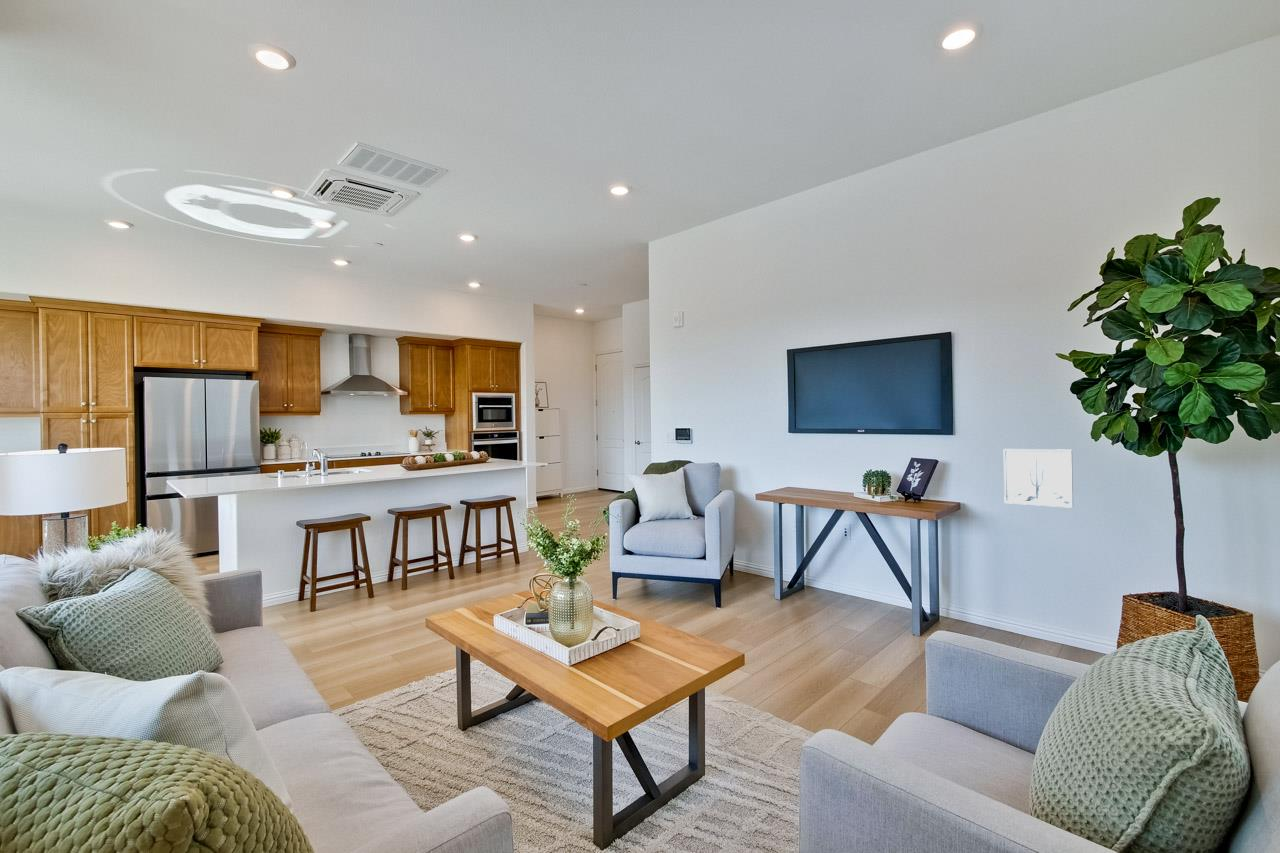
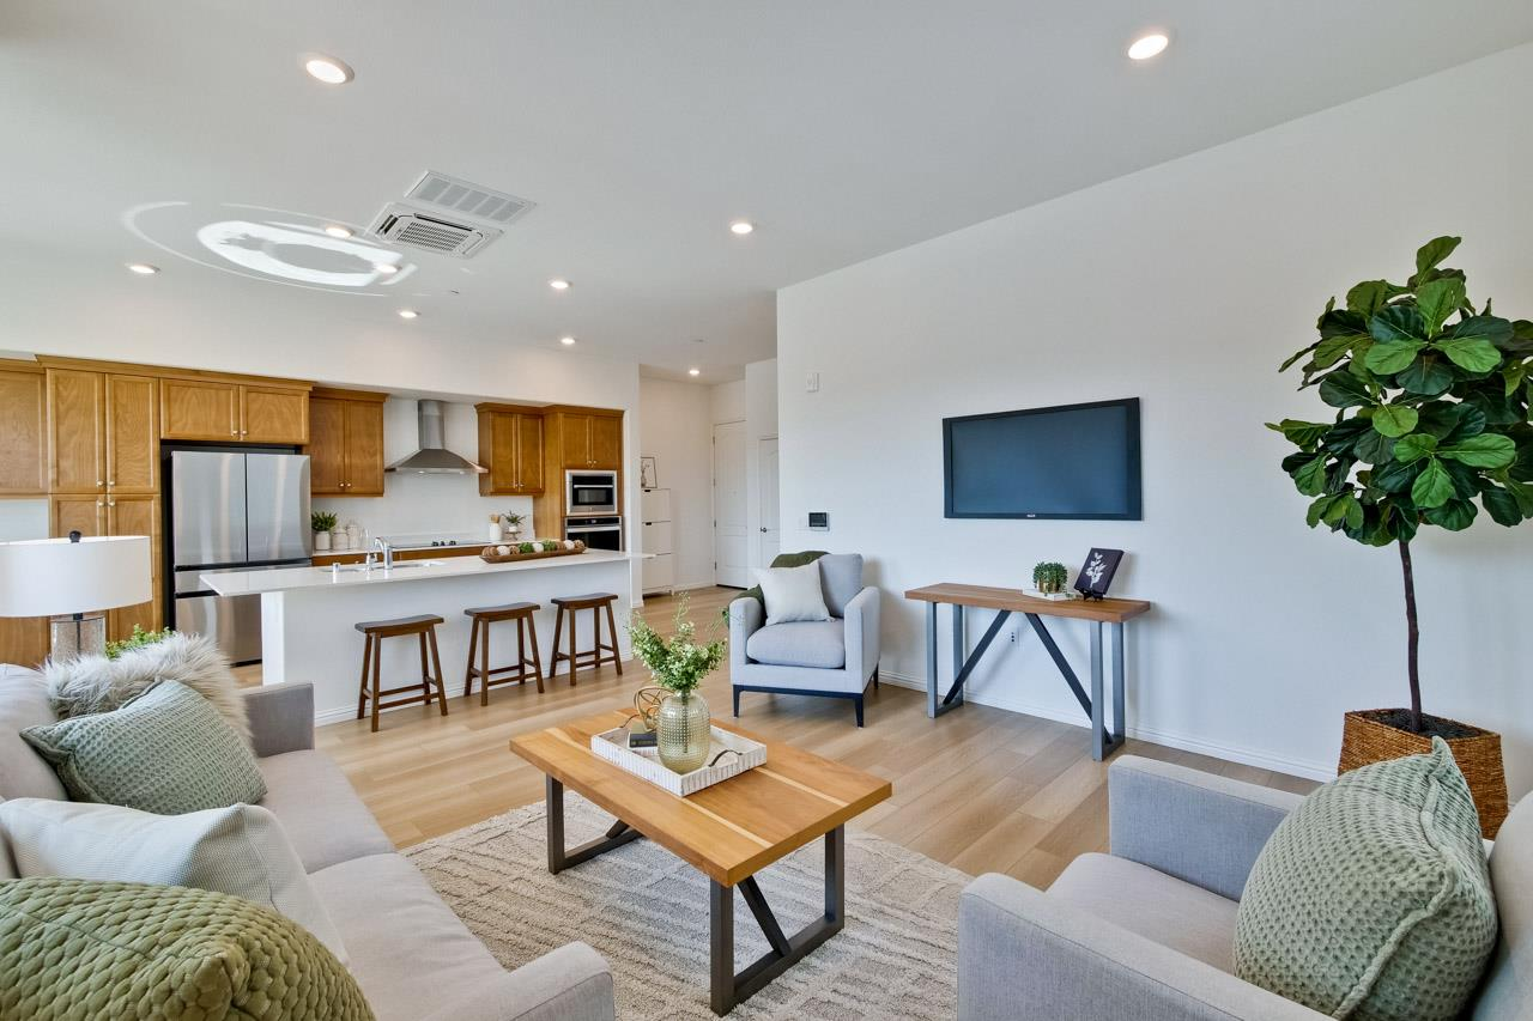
- wall art [1003,448,1074,509]
